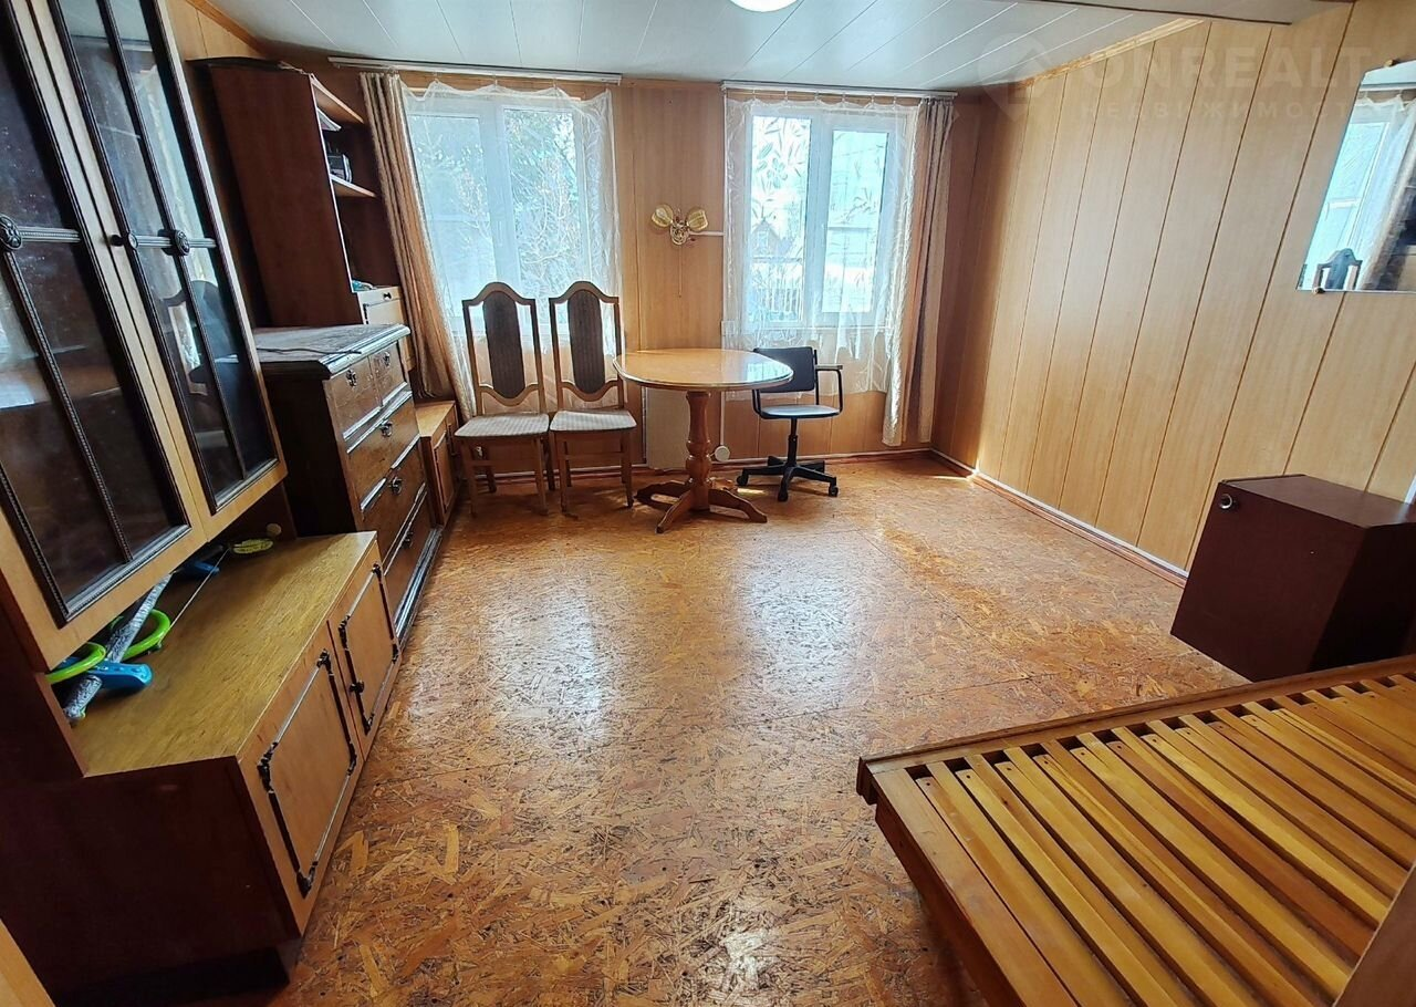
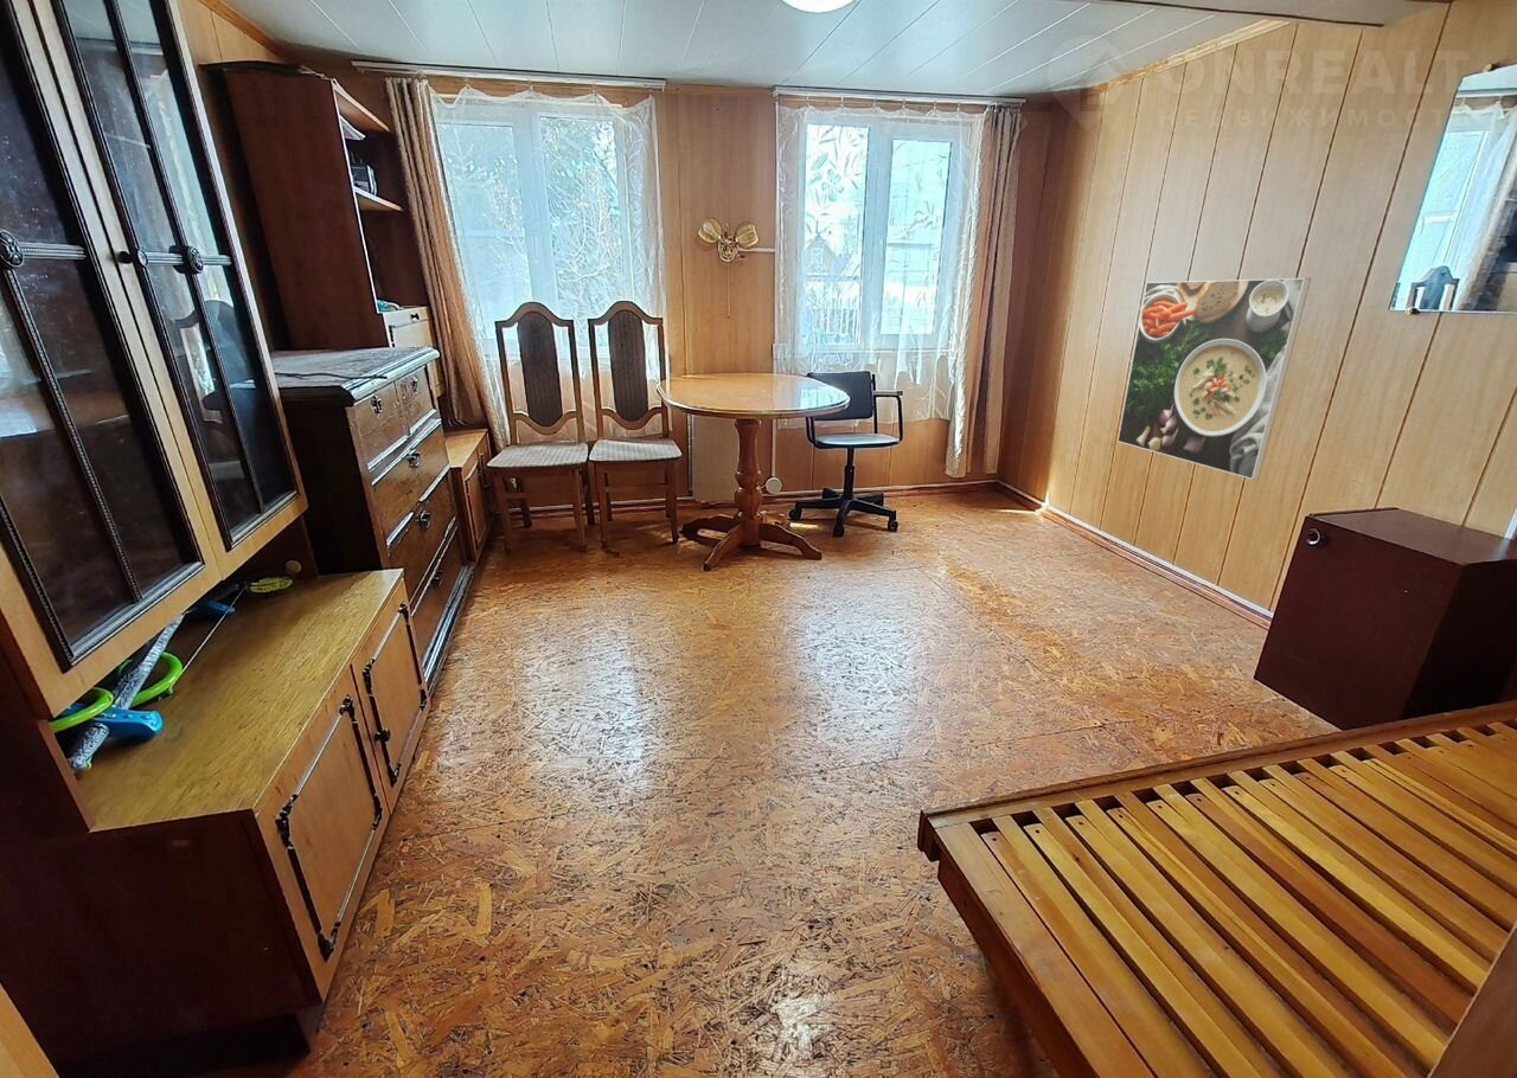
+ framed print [1116,277,1312,481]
